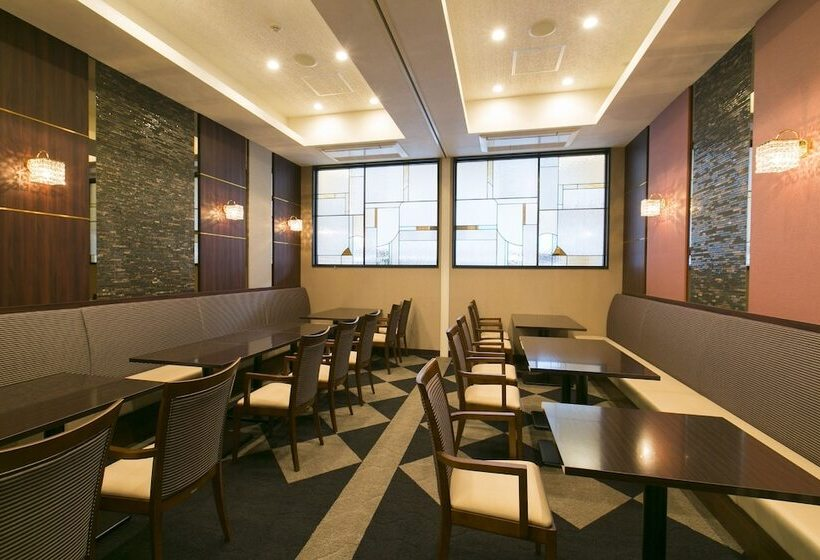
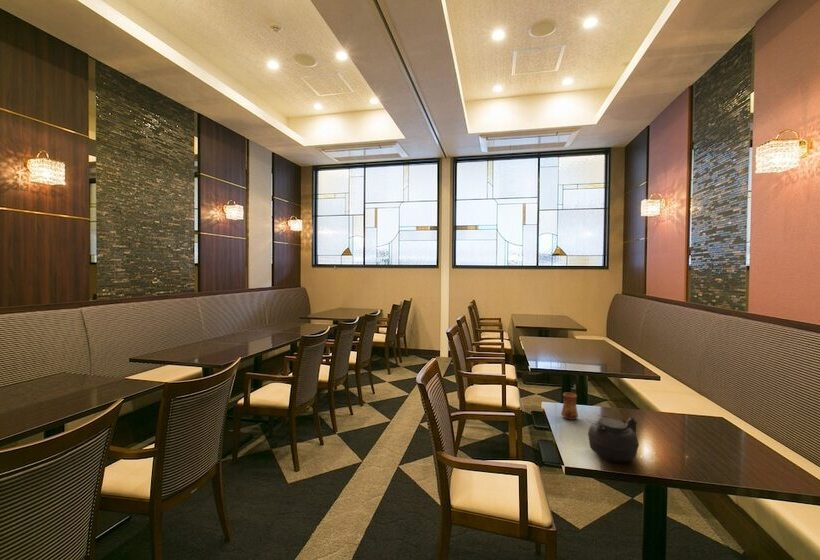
+ teapot [586,414,640,463]
+ cup [560,392,579,421]
